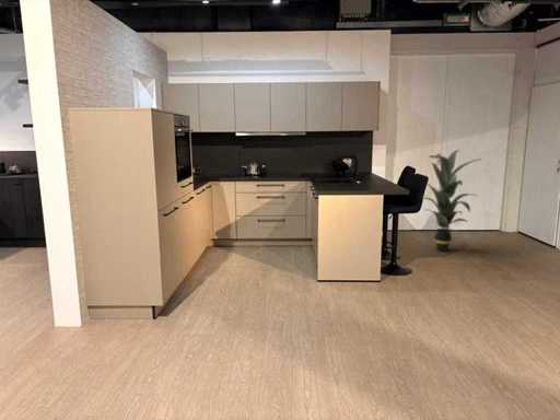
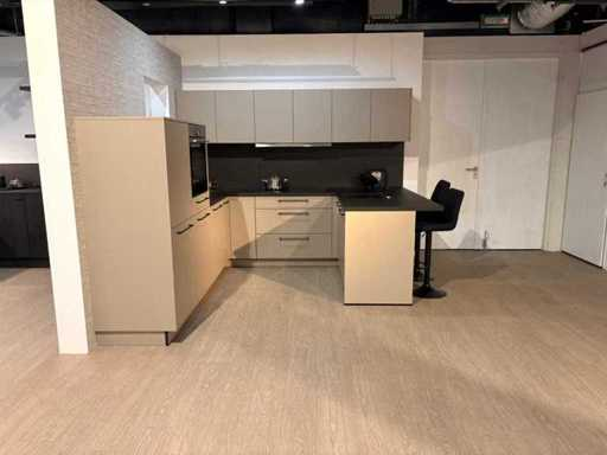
- indoor plant [422,149,481,252]
